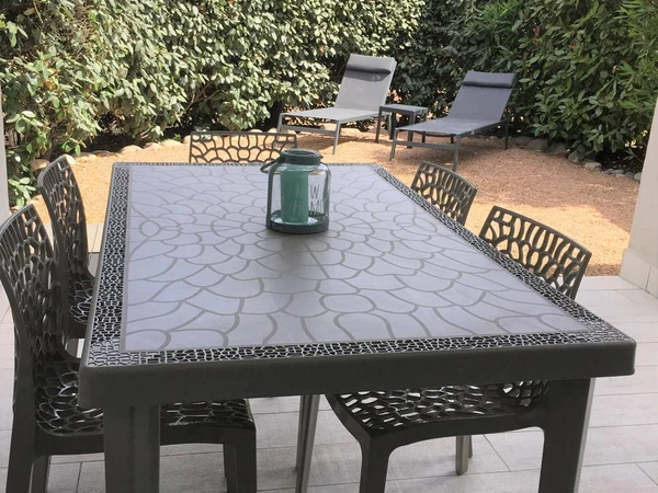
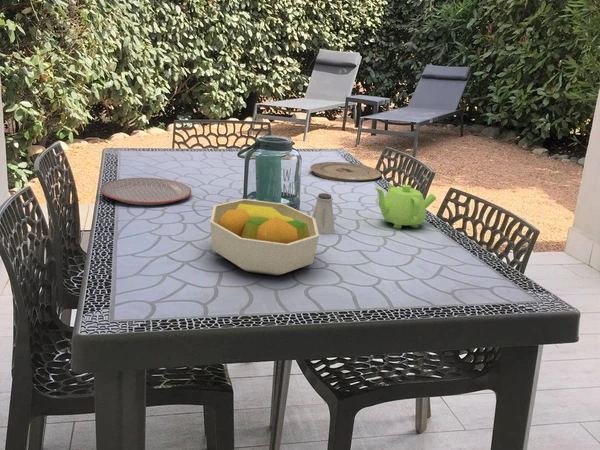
+ plate [99,177,192,206]
+ fruit bowl [209,198,320,276]
+ plate [309,161,383,183]
+ saltshaker [311,192,336,235]
+ teapot [374,184,437,230]
